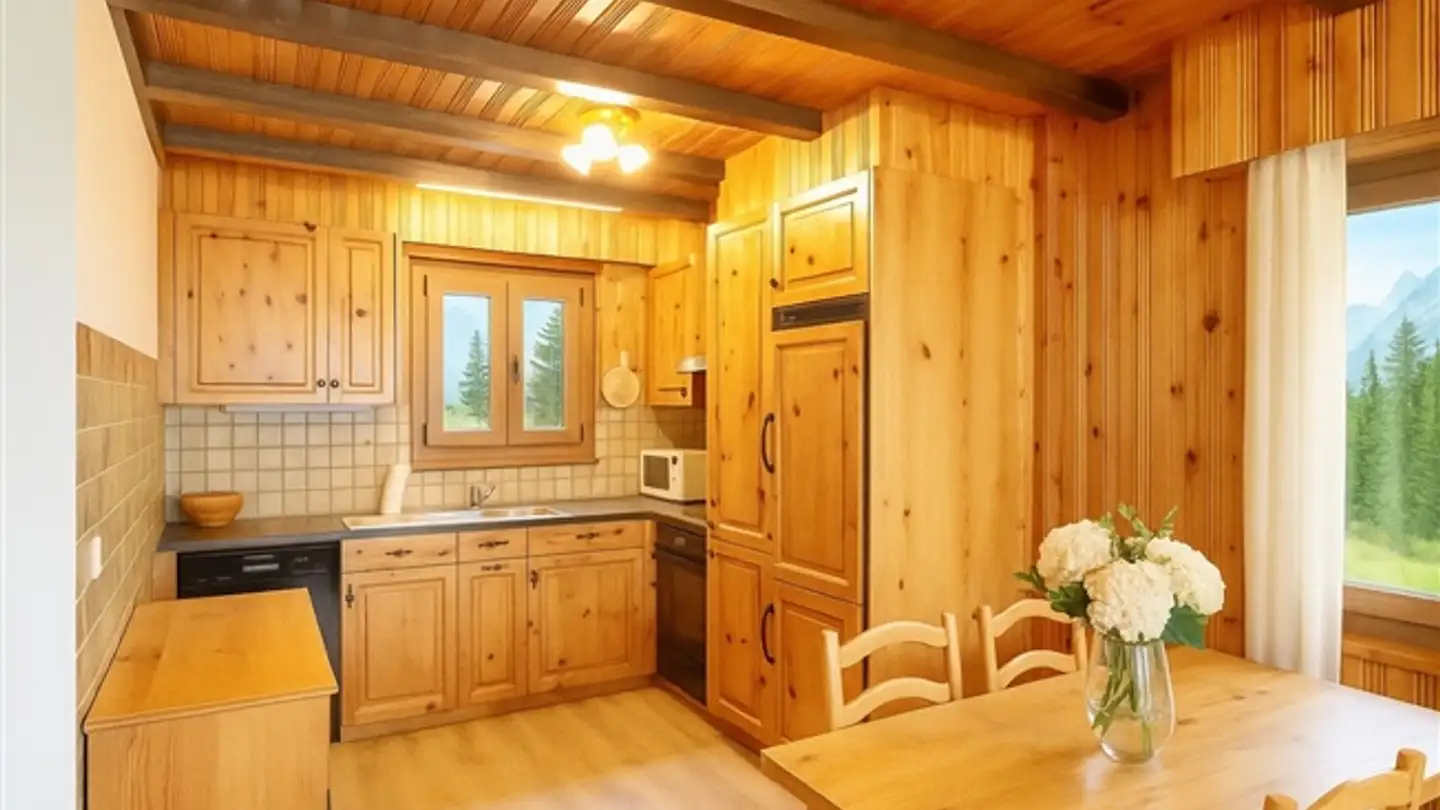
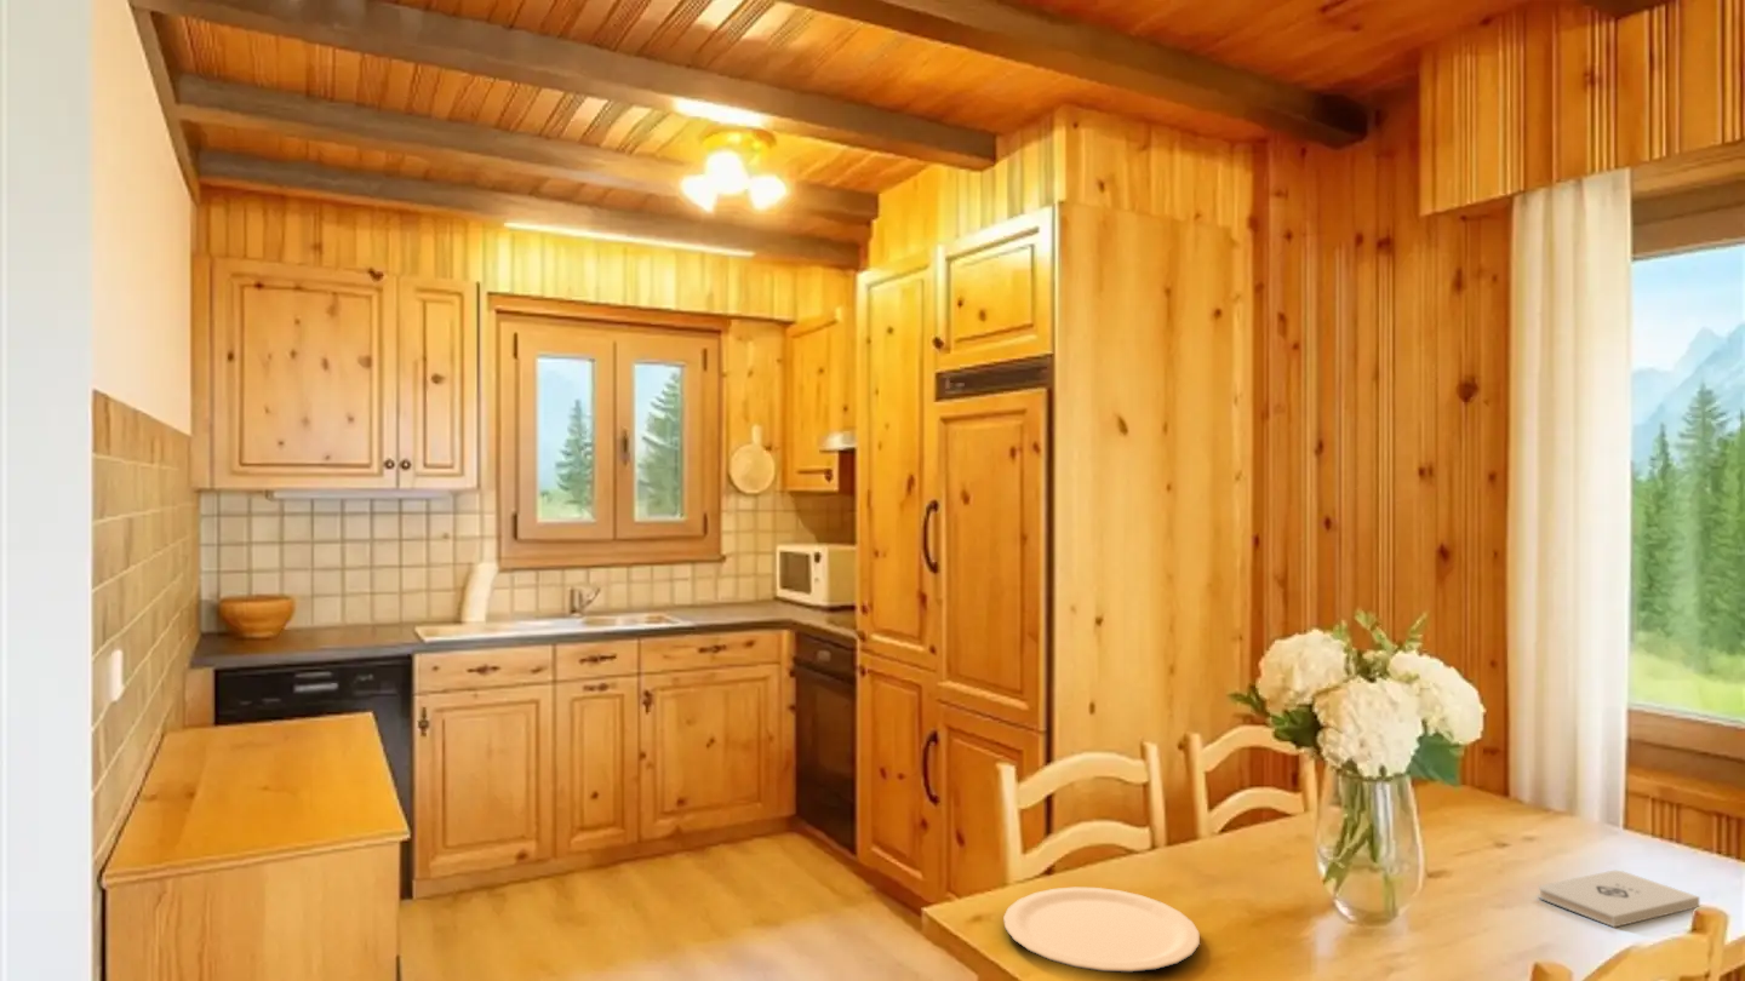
+ plate [1002,887,1201,974]
+ notepad [1538,870,1700,929]
